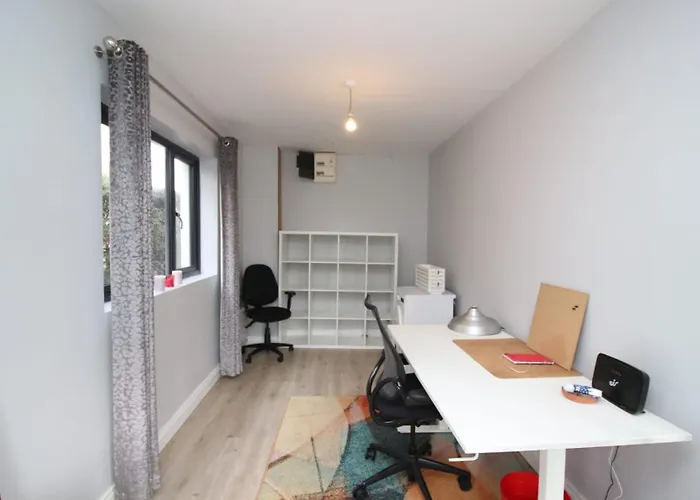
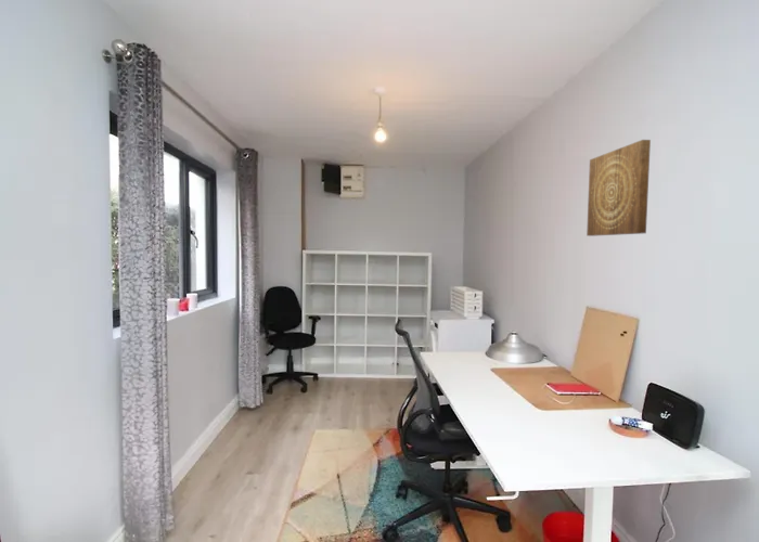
+ wall art [586,139,652,237]
